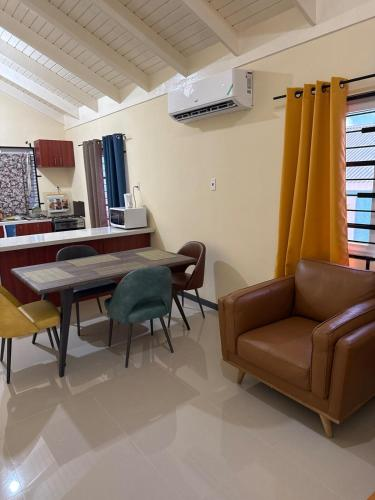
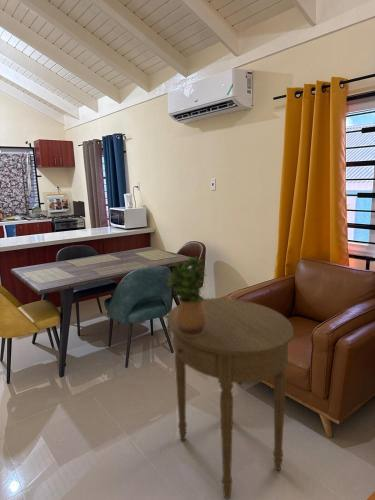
+ side table [166,297,294,500]
+ potted plant [166,255,207,337]
